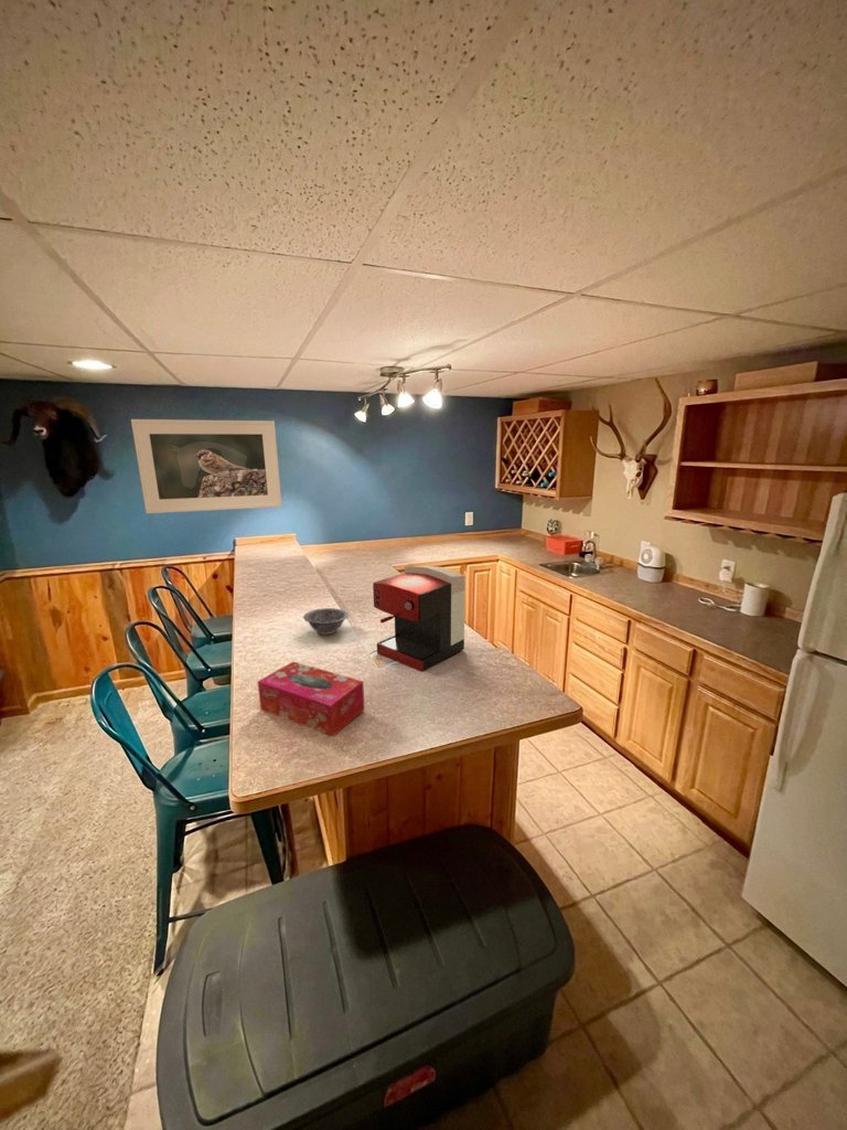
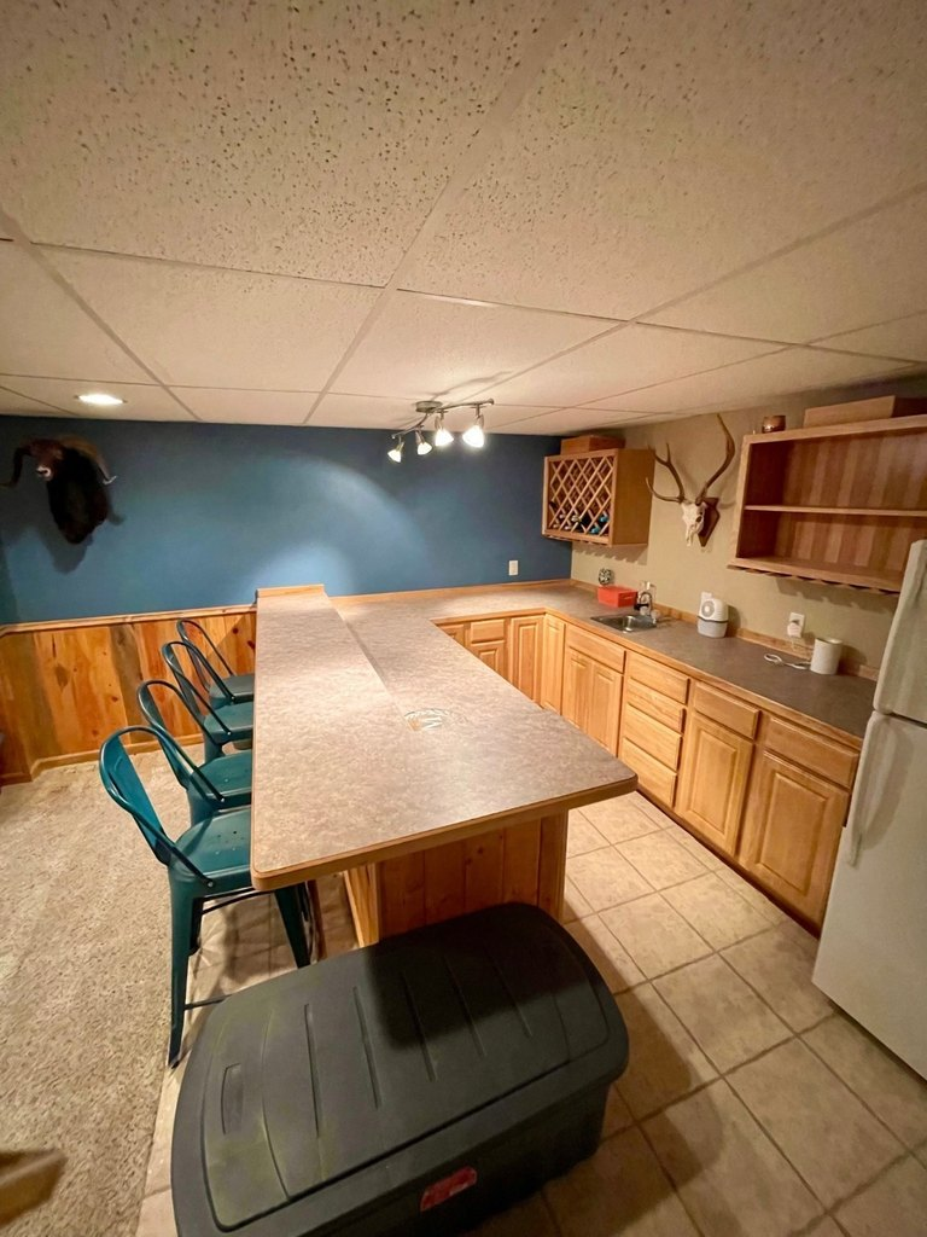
- tissue box [257,661,366,737]
- coffee maker [372,565,467,673]
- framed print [130,418,283,514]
- bowl [302,607,350,636]
